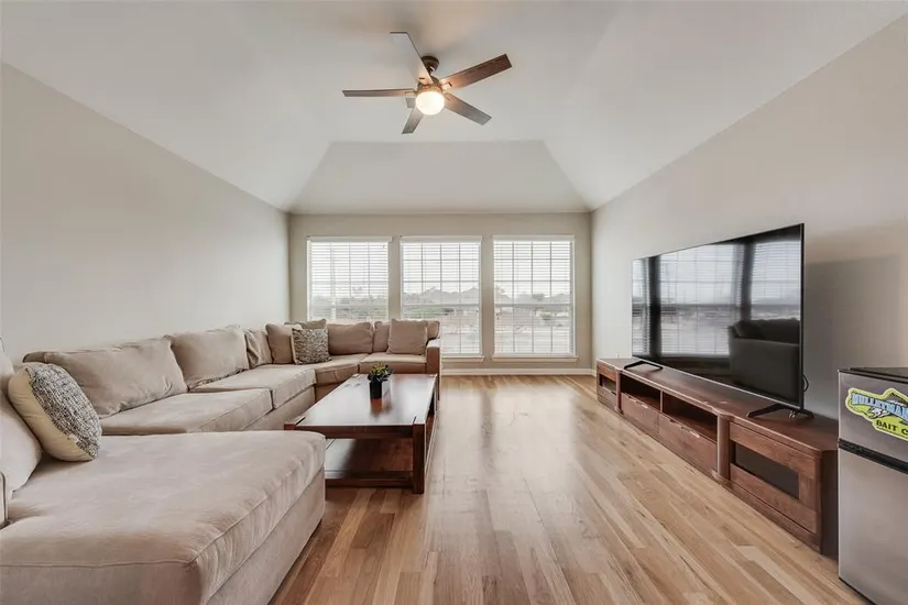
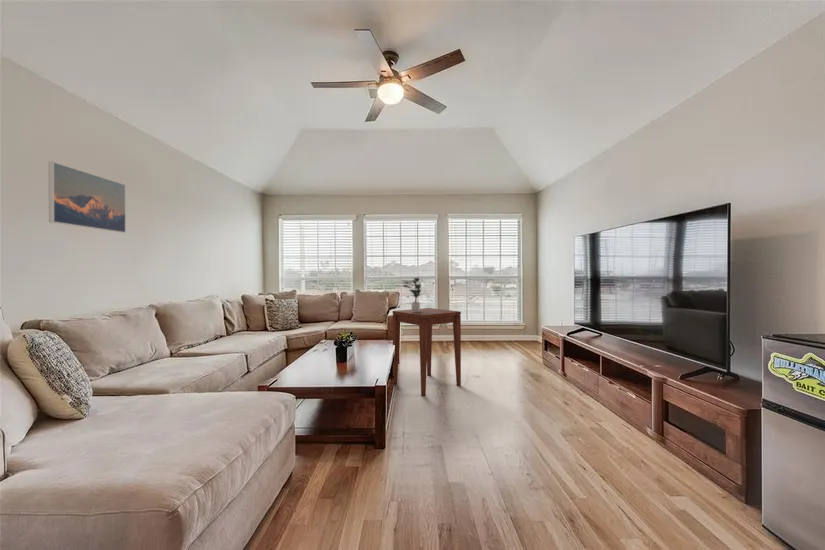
+ side table [392,307,462,397]
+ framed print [48,161,127,234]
+ potted plant [402,277,428,312]
